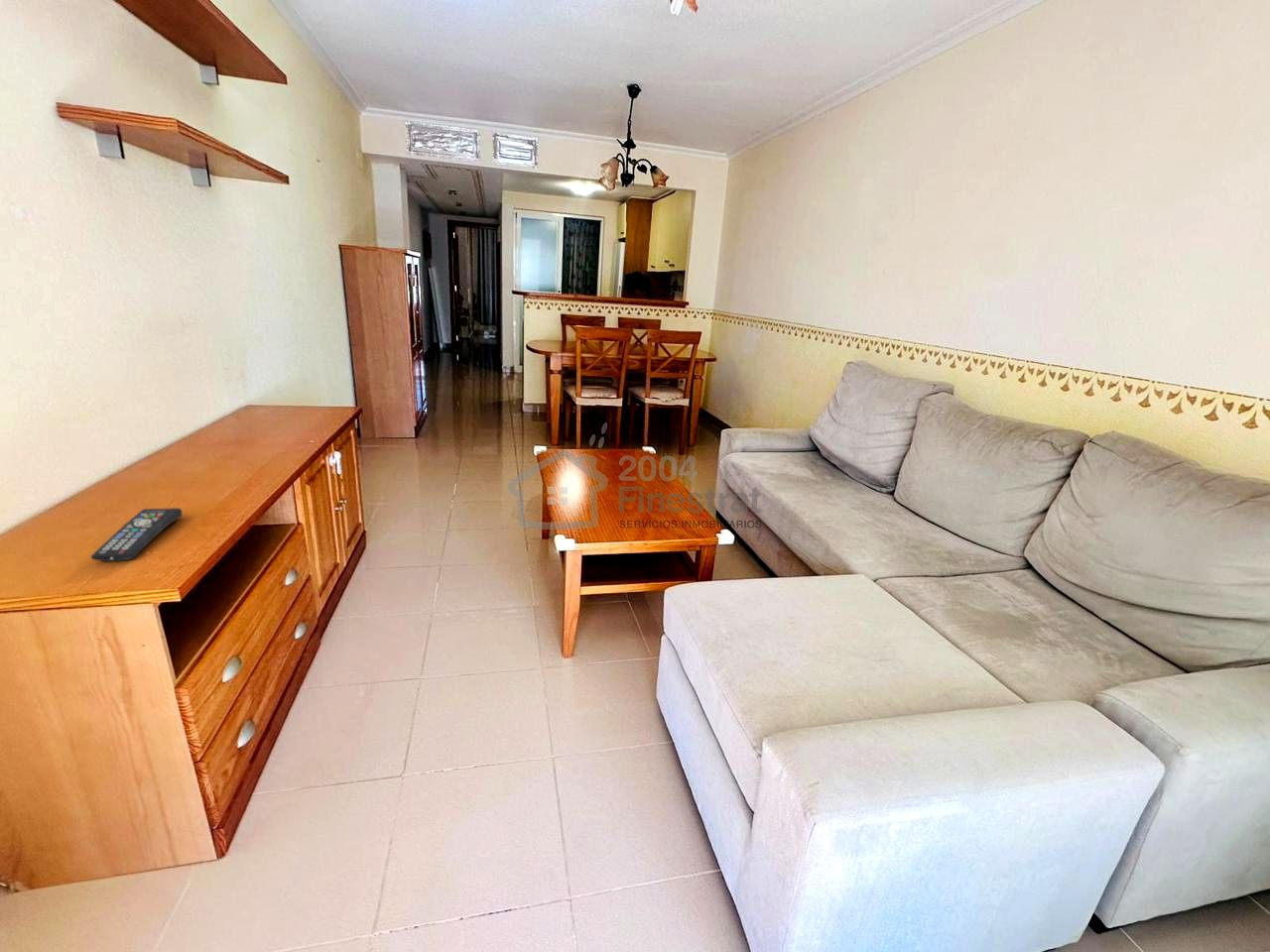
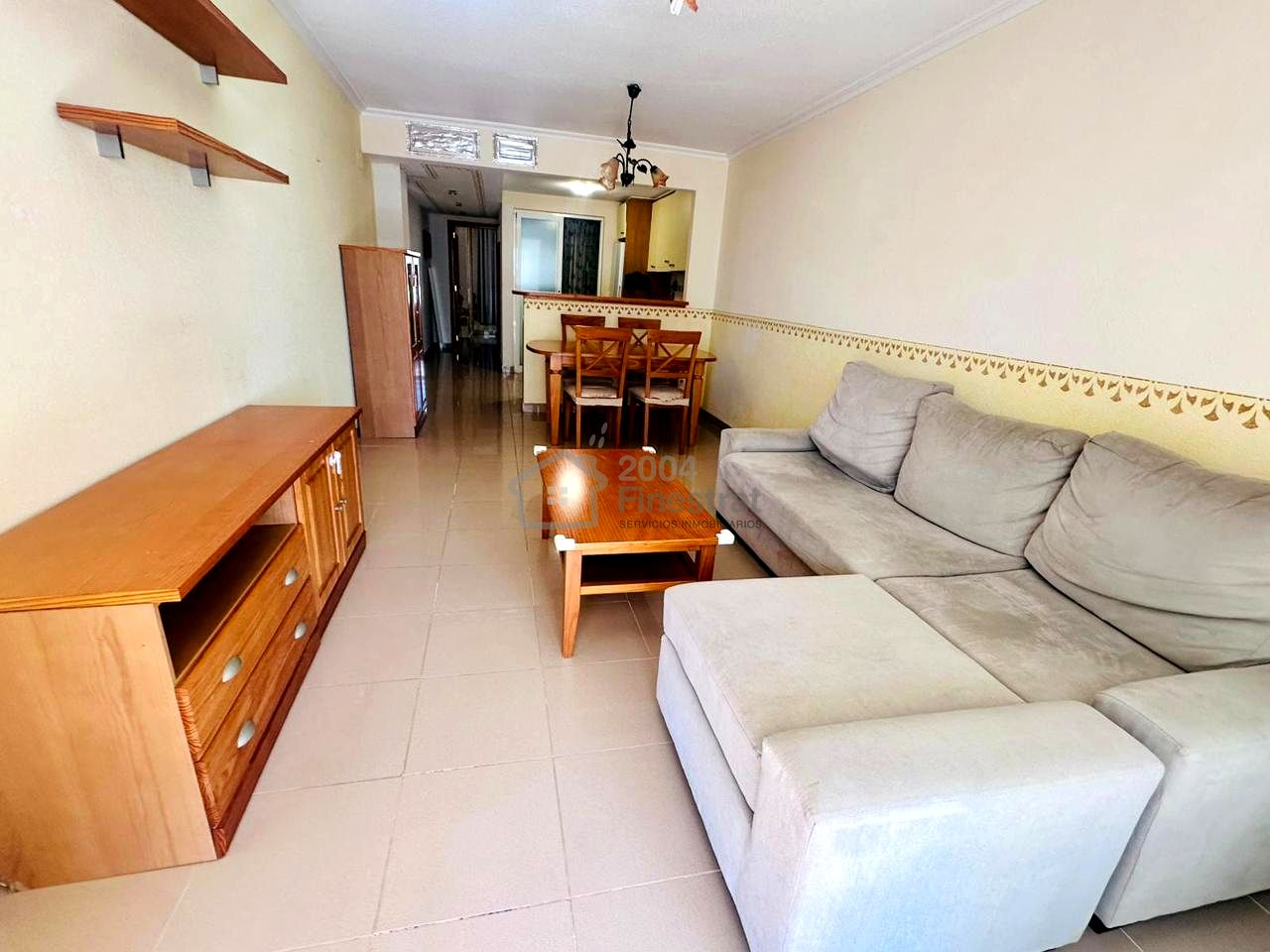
- remote control [89,507,183,562]
